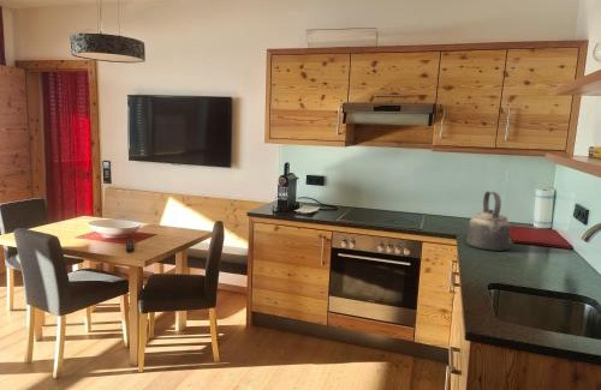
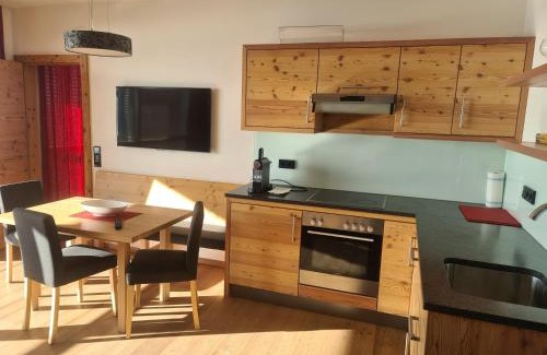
- kettle [465,190,511,252]
